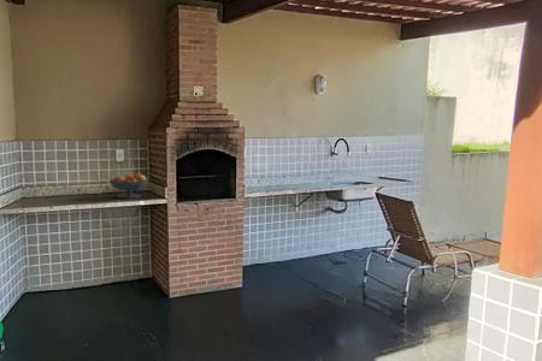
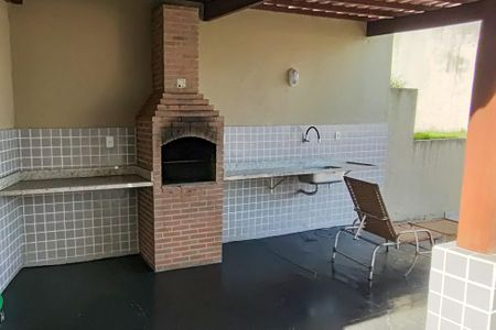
- fruit bowl [108,172,149,200]
